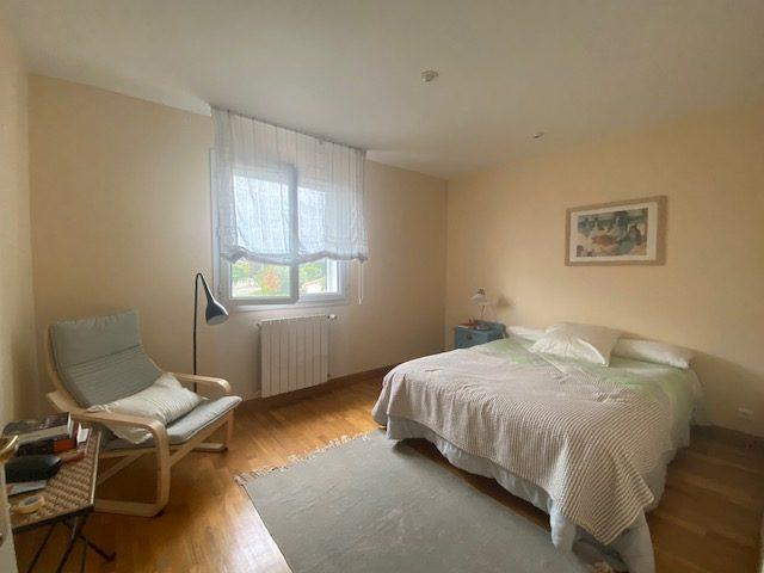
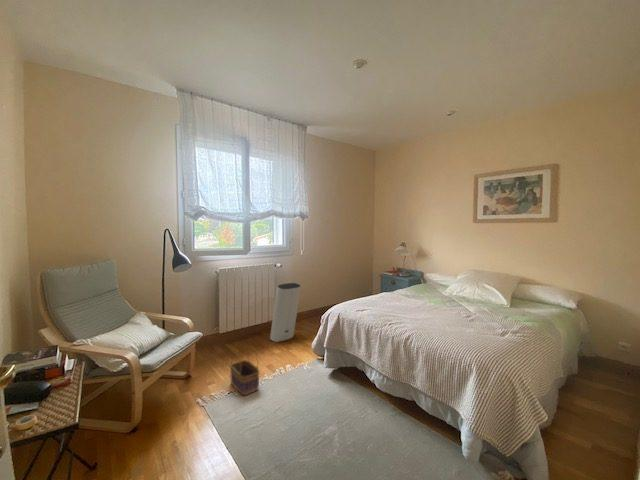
+ basket [229,346,261,397]
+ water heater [269,282,302,343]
